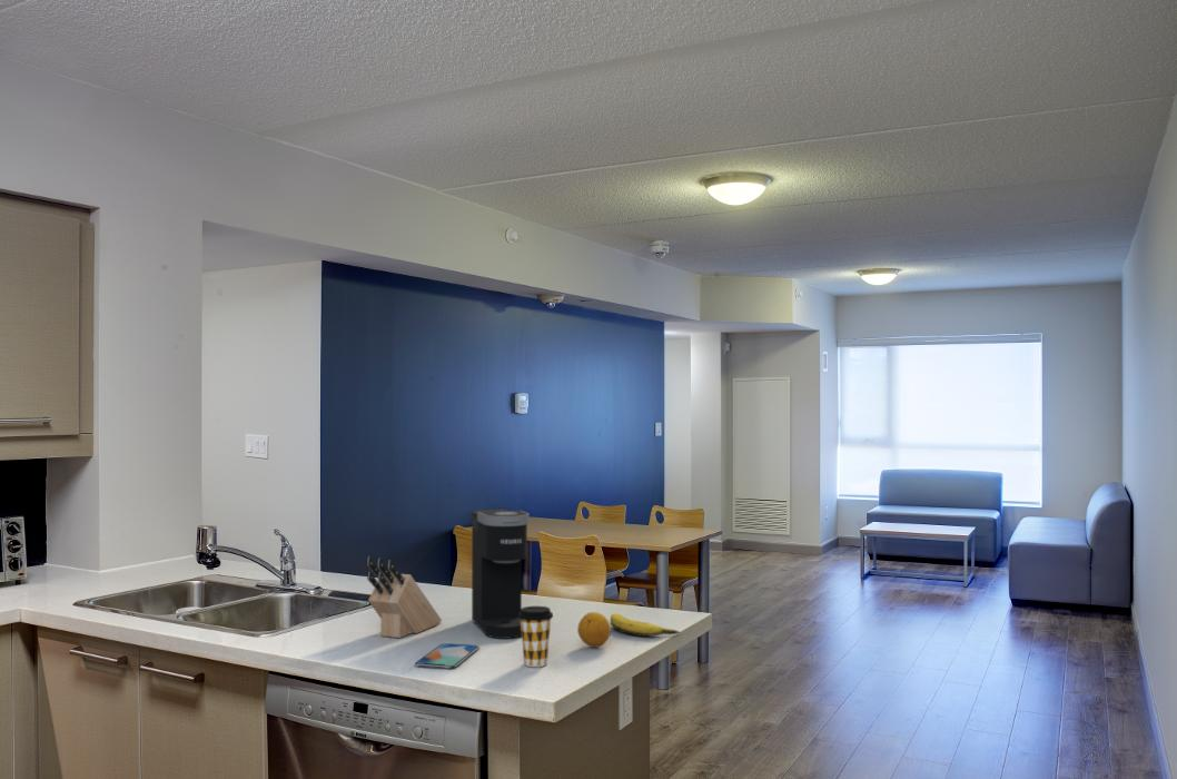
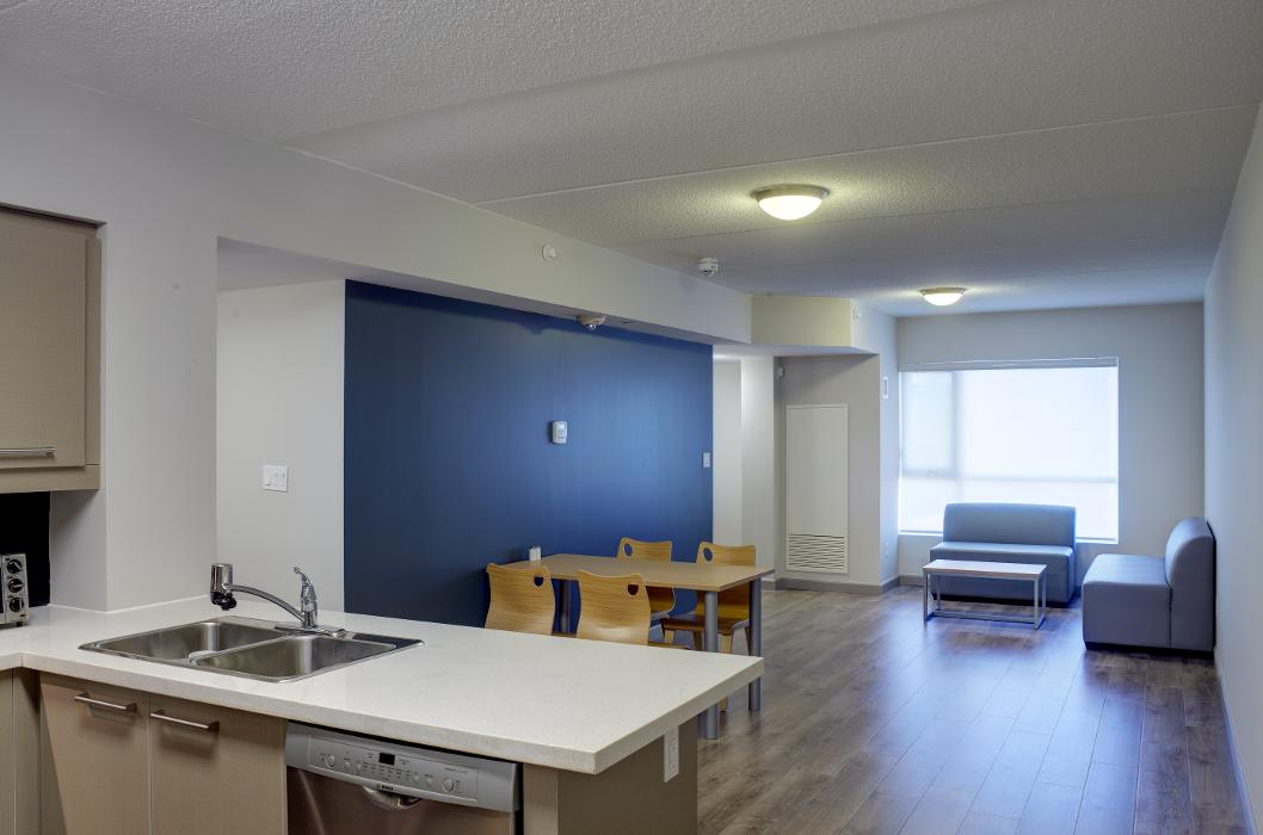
- coffee cup [518,605,554,668]
- banana [609,612,682,638]
- coffee maker [471,509,530,640]
- fruit [576,611,612,649]
- smartphone [413,642,481,670]
- knife block [366,555,443,639]
